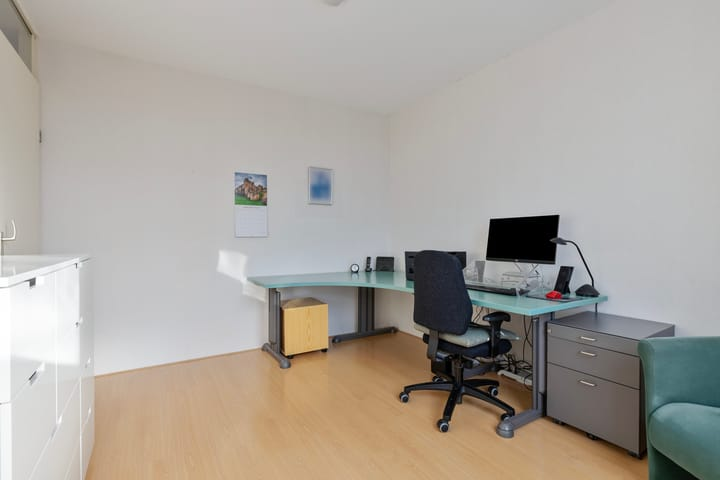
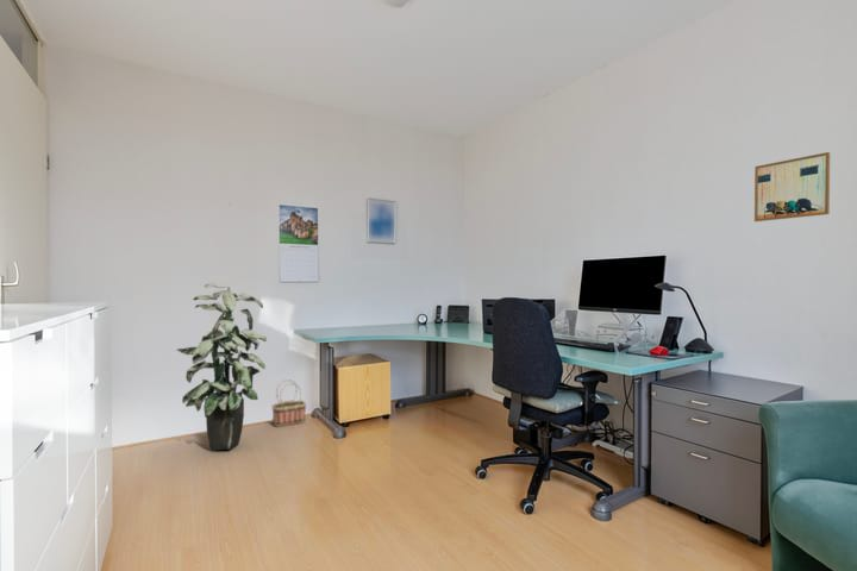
+ wall art [753,151,831,222]
+ indoor plant [175,282,268,451]
+ basket [271,378,307,428]
